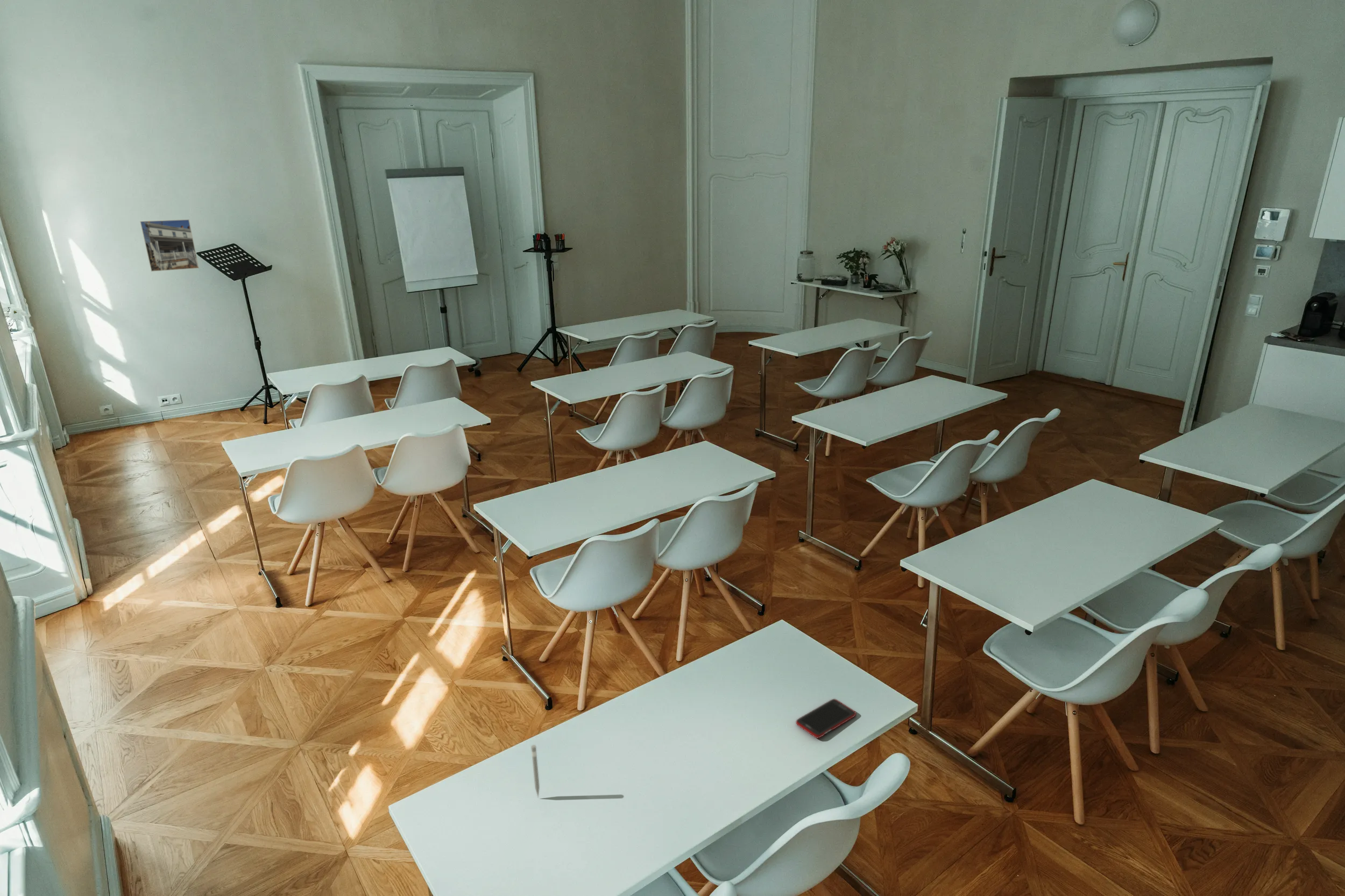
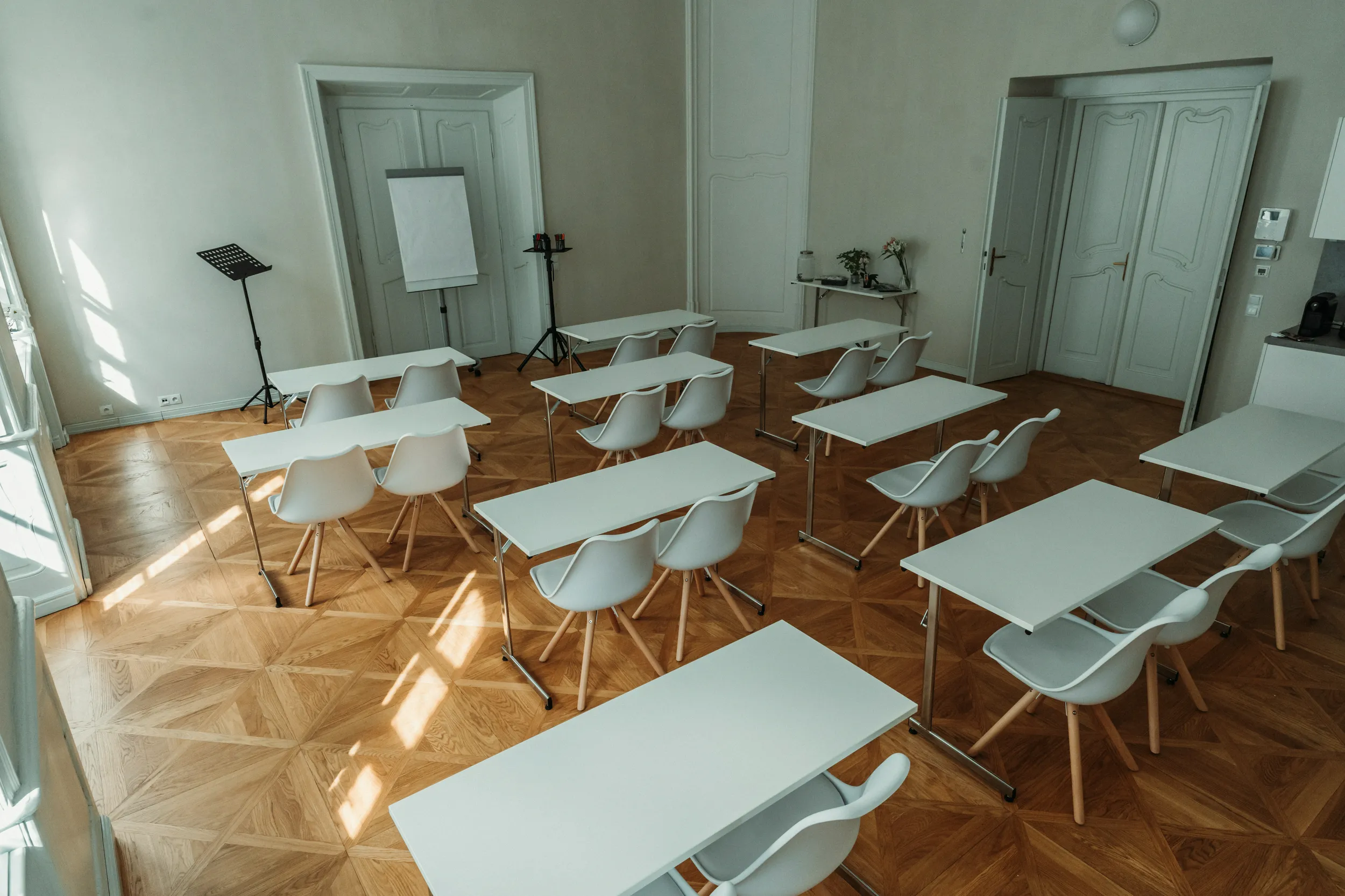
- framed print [139,219,200,272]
- pen [530,744,540,799]
- cell phone [795,698,856,739]
